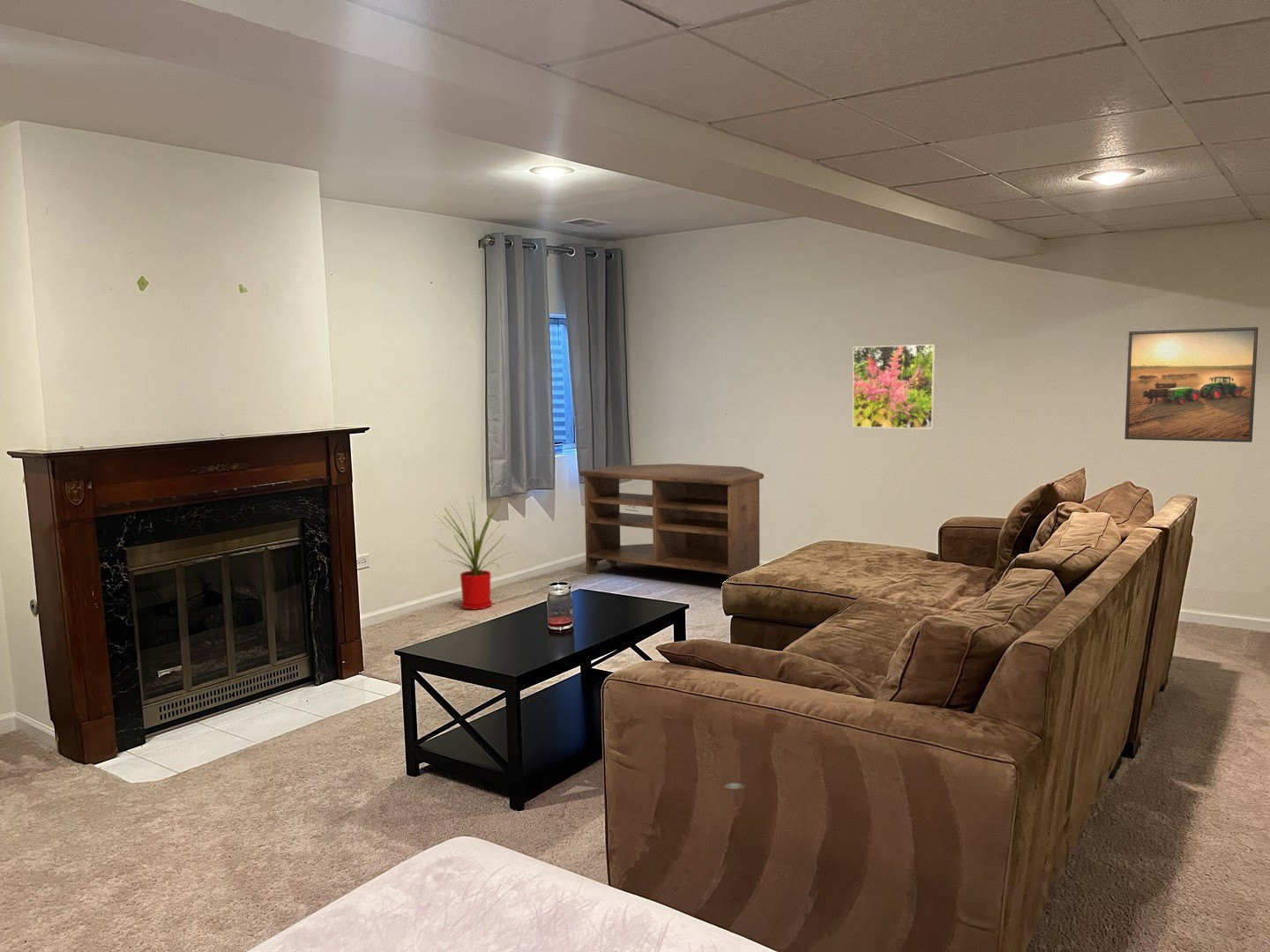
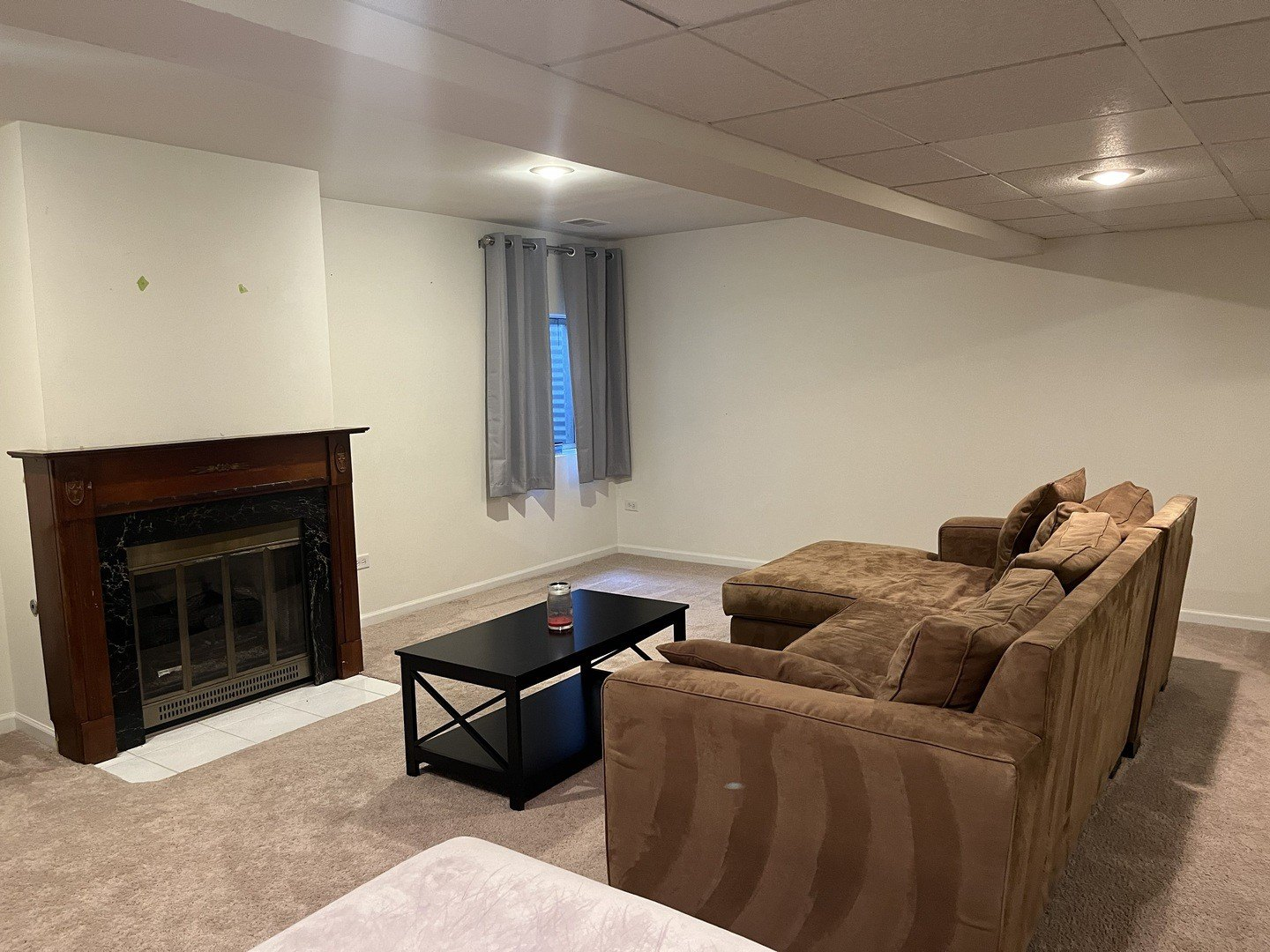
- tv stand [579,463,765,578]
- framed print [1124,326,1259,443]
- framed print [852,344,936,429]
- house plant [434,495,515,611]
